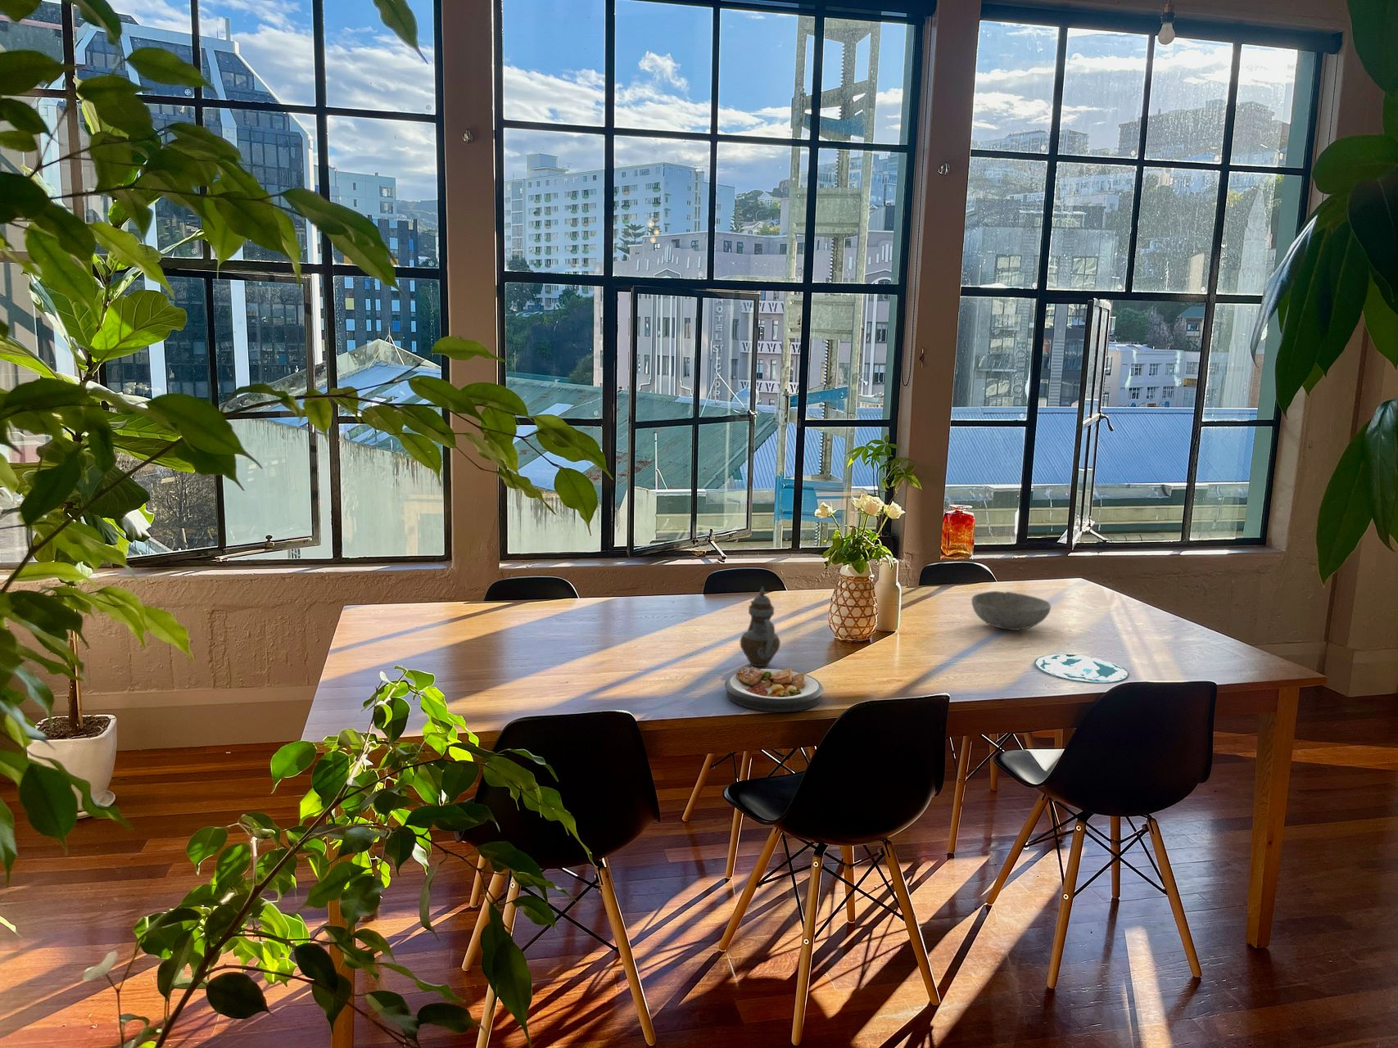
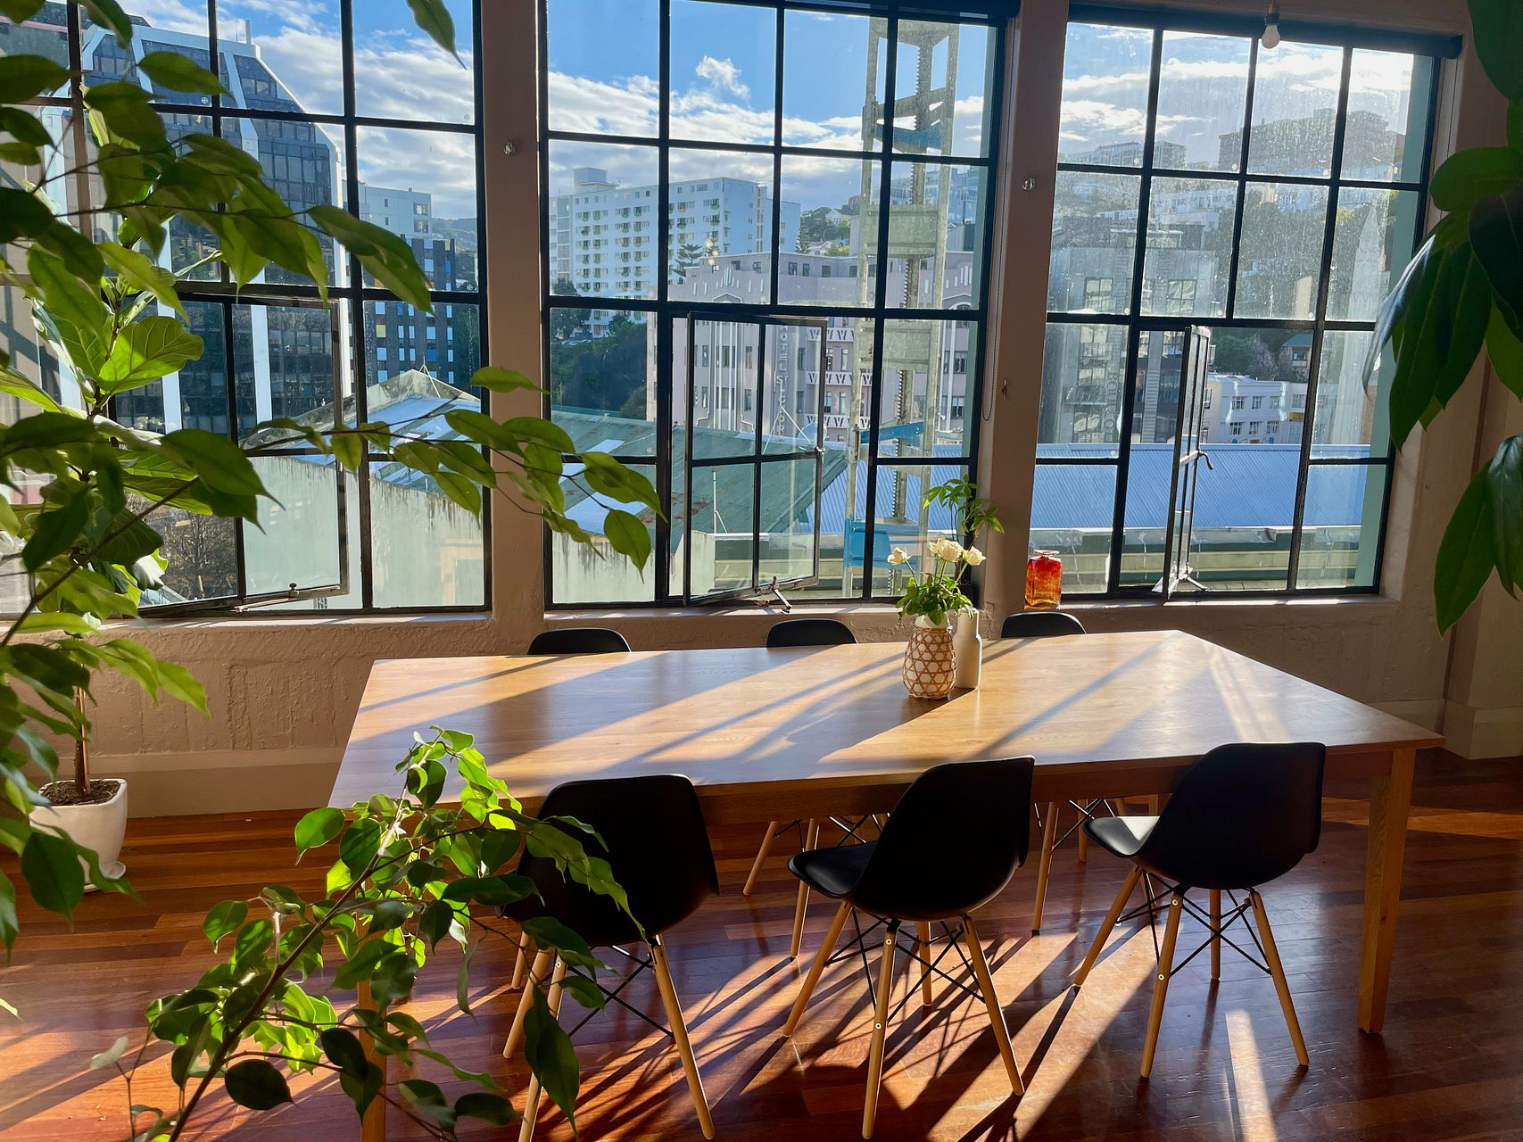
- plate [724,665,824,713]
- teapot [740,587,782,667]
- plate [1034,654,1129,683]
- bowl [971,590,1051,631]
